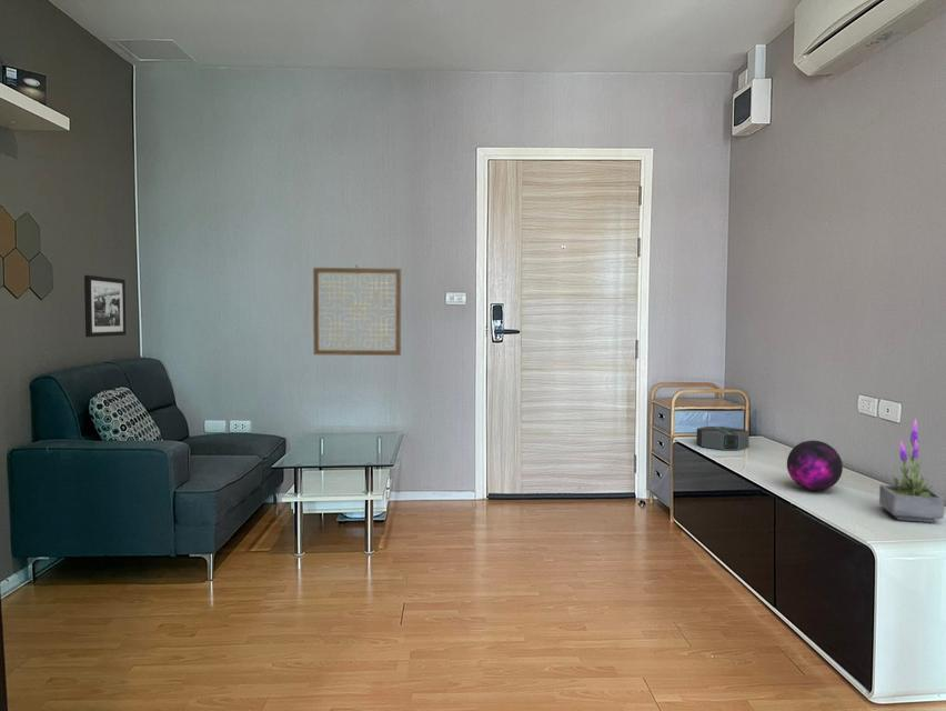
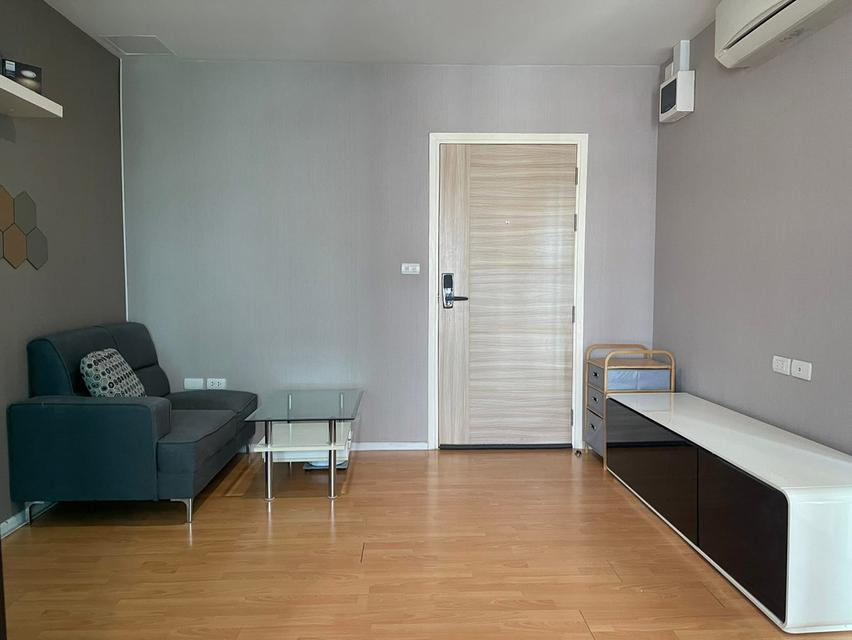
- speaker [695,425,751,451]
- wall art [312,264,402,357]
- decorative orb [786,439,844,492]
- potted plant [878,418,946,523]
- picture frame [83,274,127,338]
